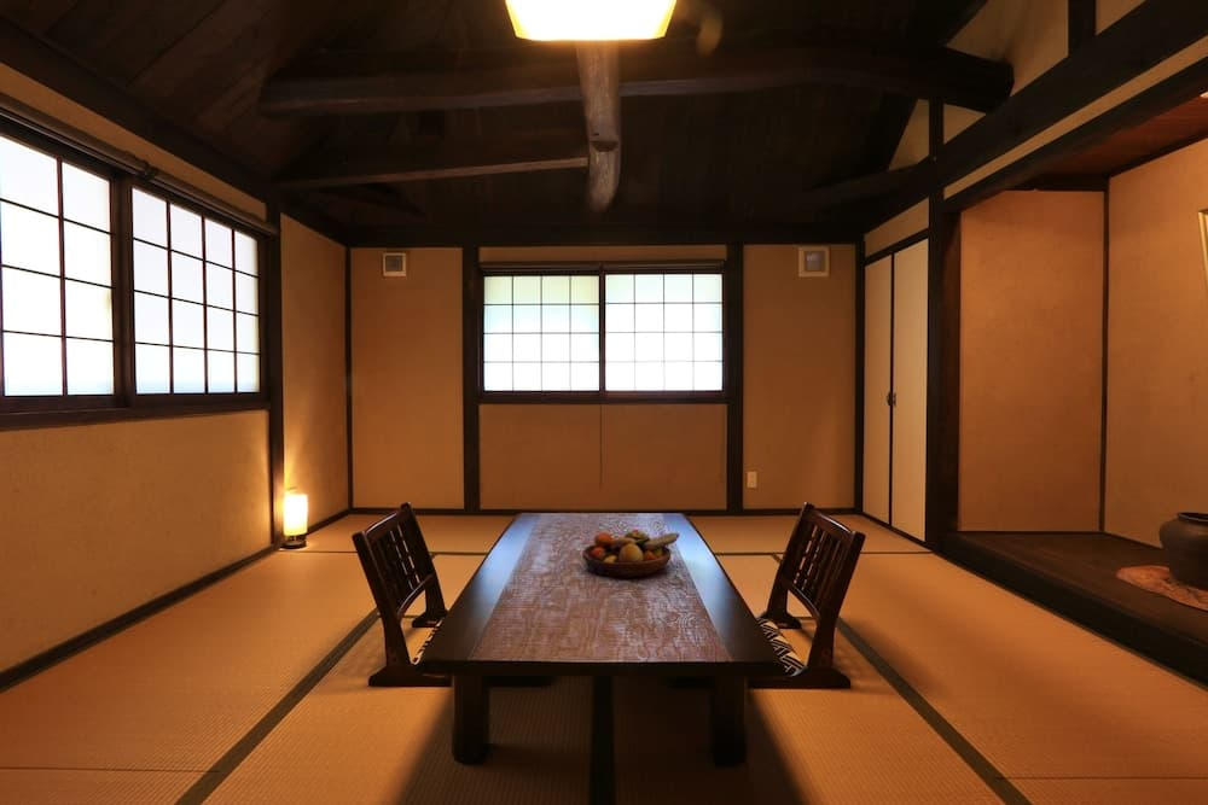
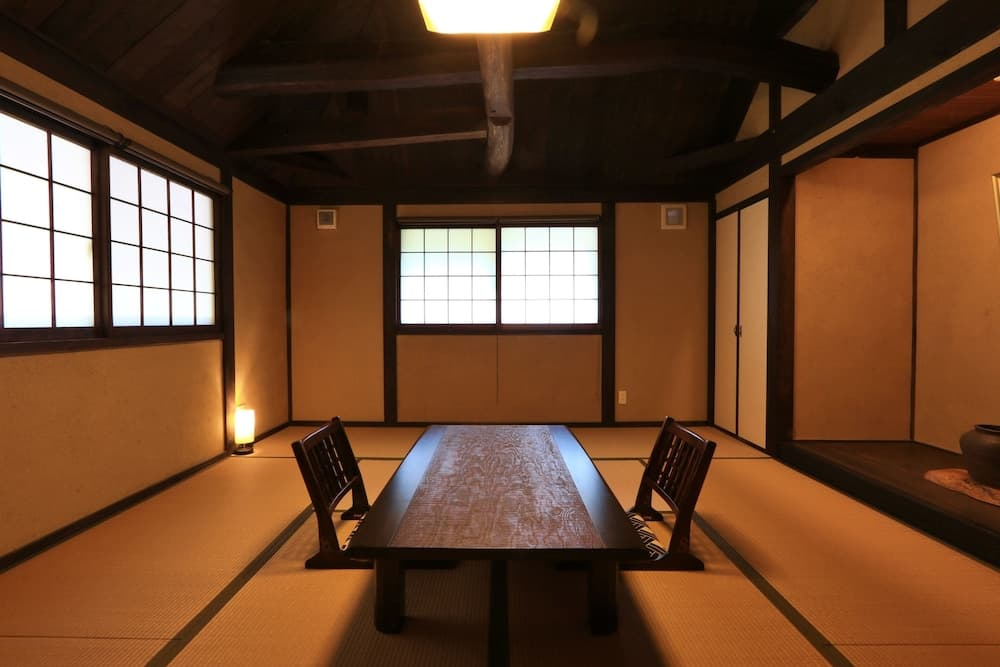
- fruit bowl [581,529,680,579]
